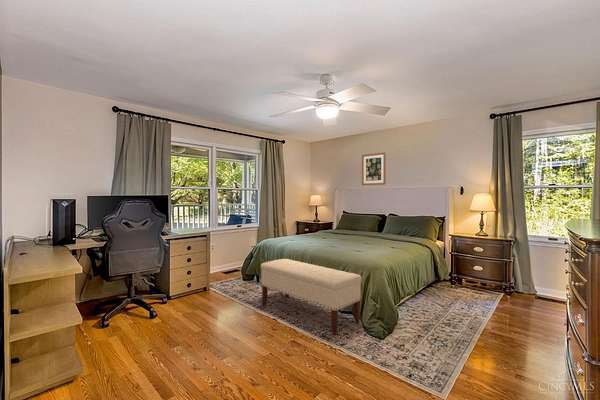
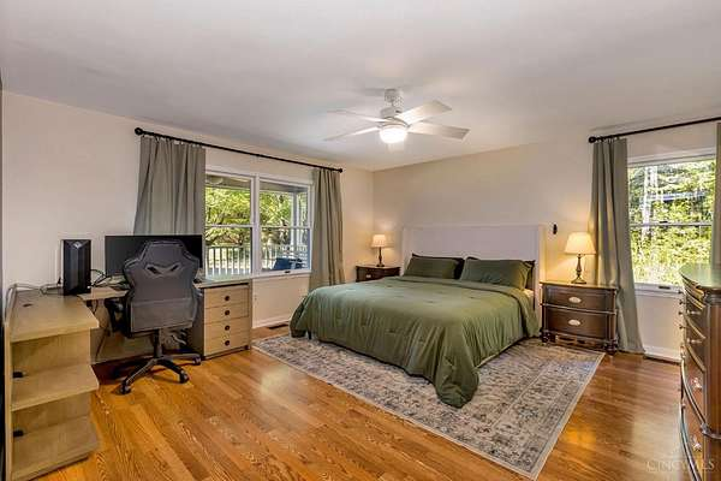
- bench [260,258,362,336]
- wall art [361,151,387,186]
